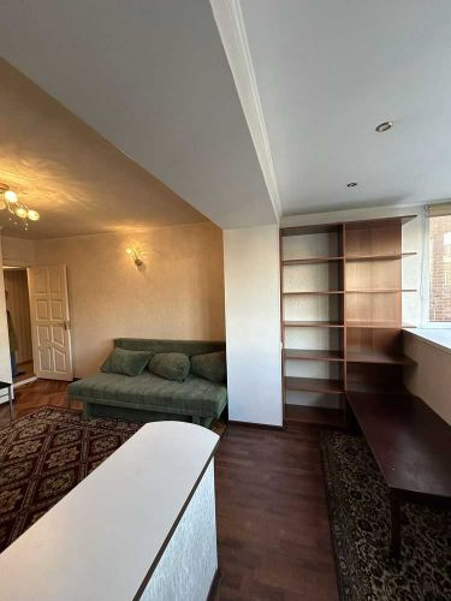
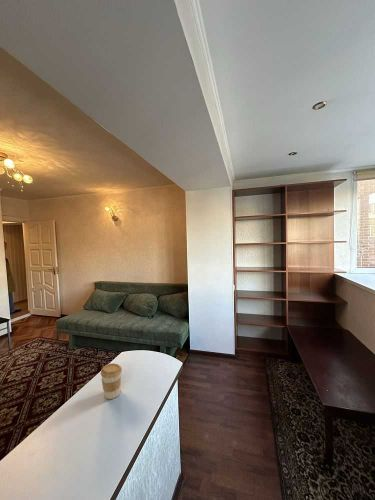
+ coffee cup [100,363,123,400]
